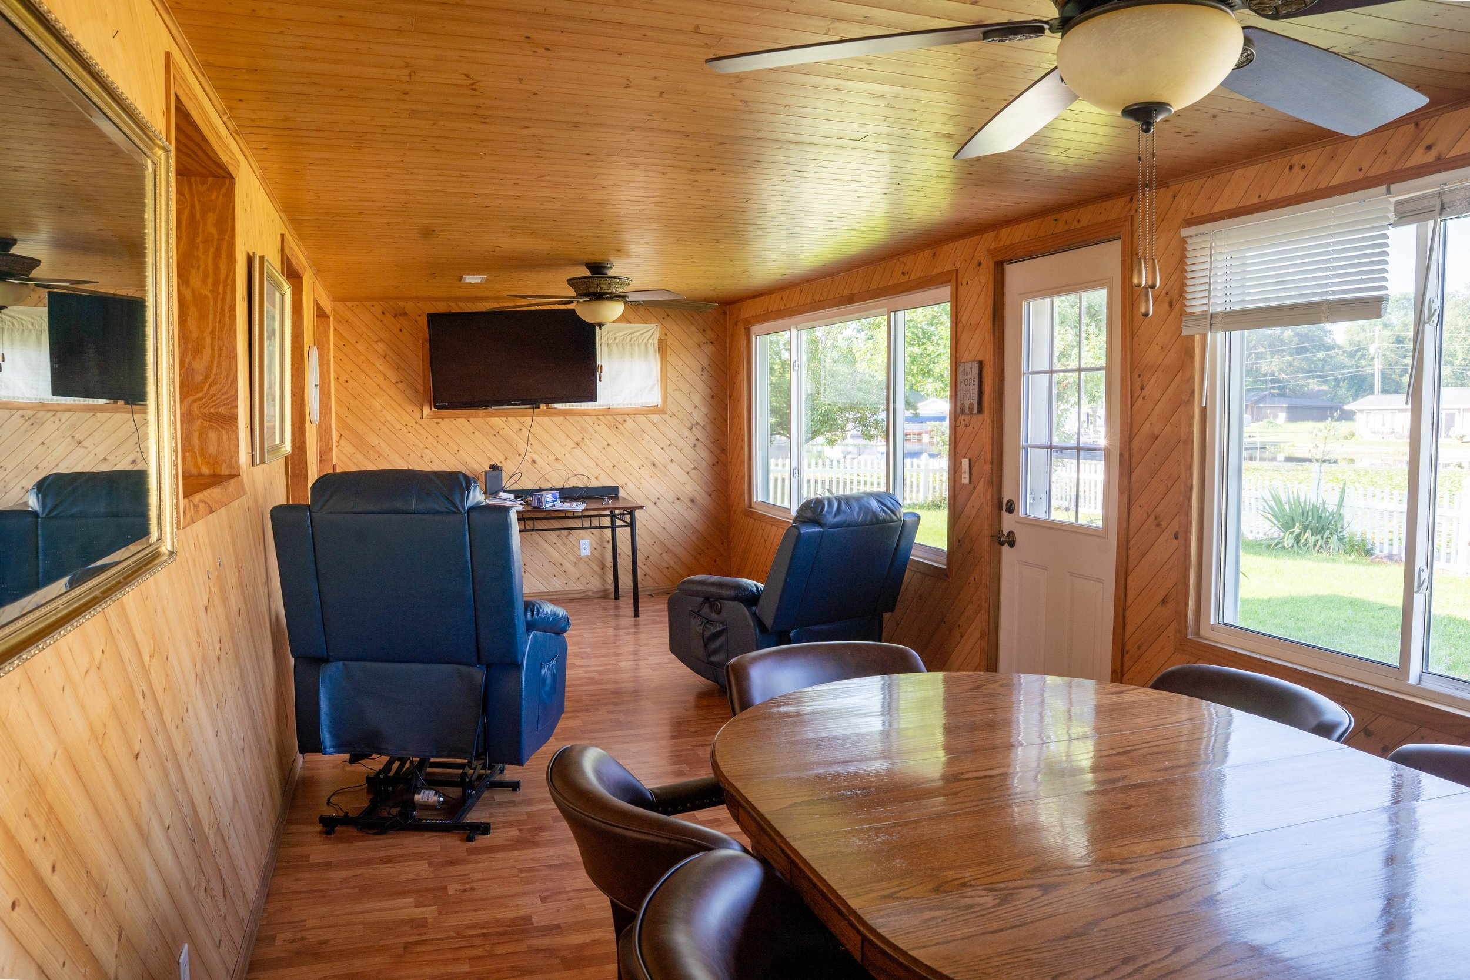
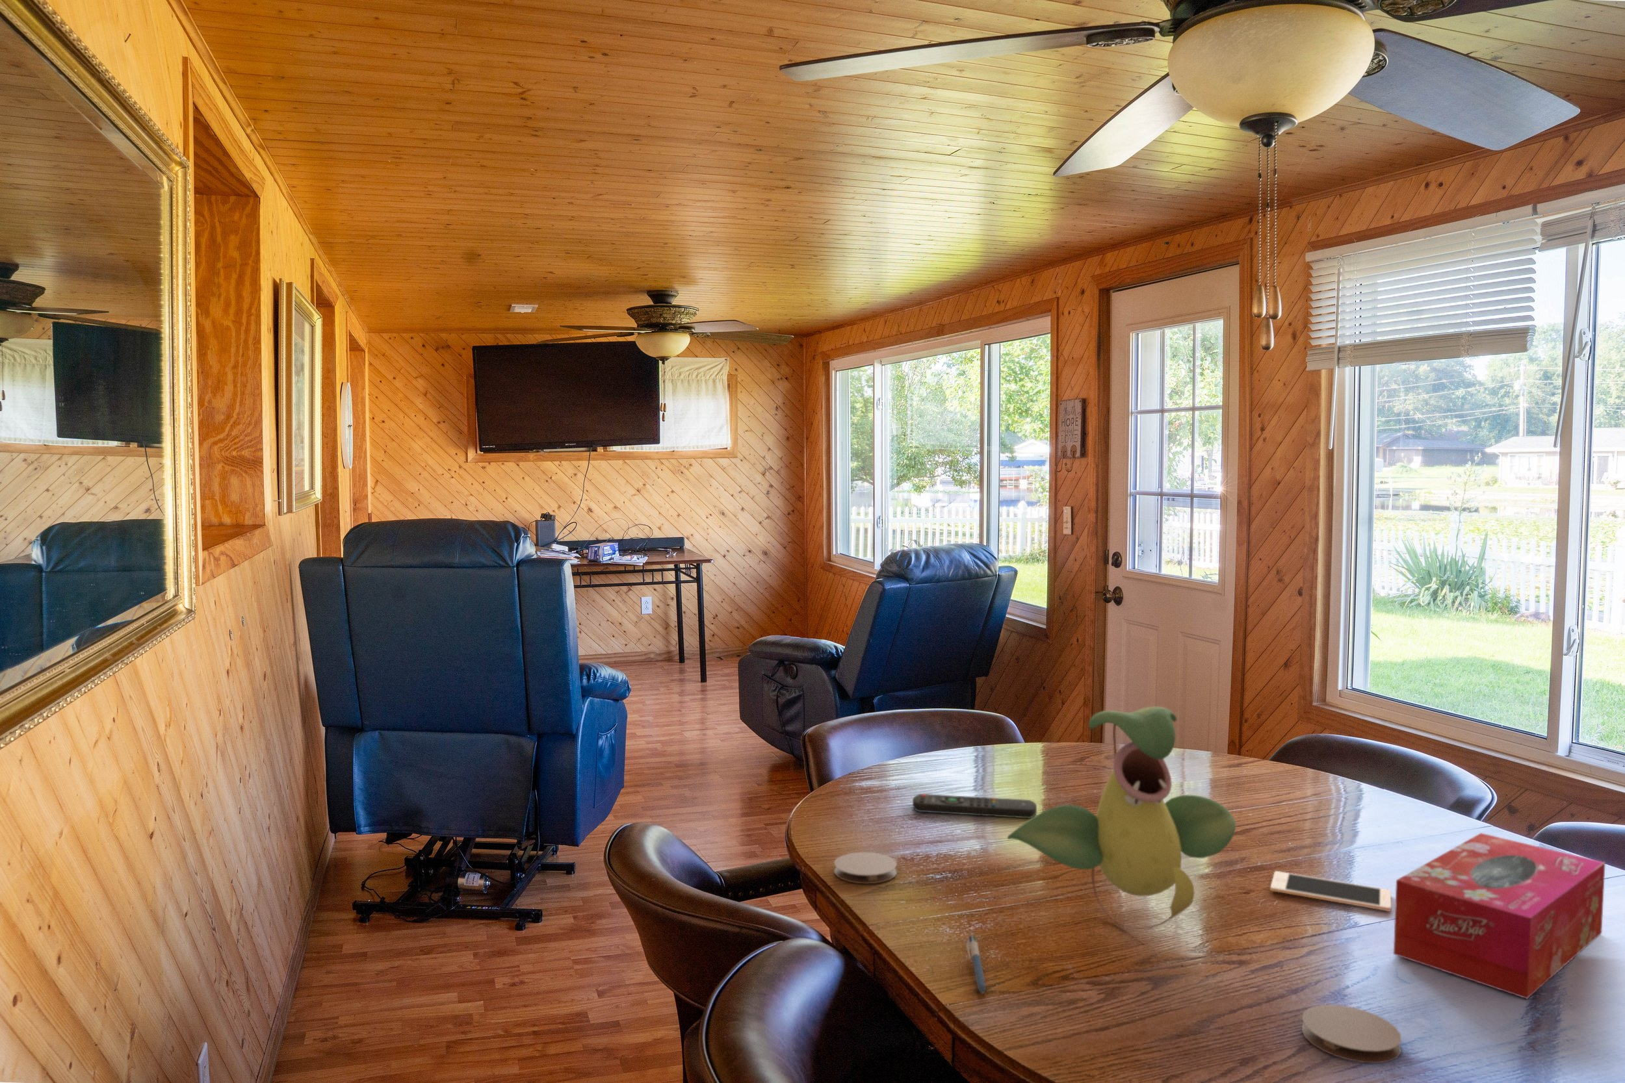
+ coaster [834,852,897,885]
+ plant [1007,706,1237,929]
+ pen [966,934,987,995]
+ remote control [912,793,1037,820]
+ tissue box [1393,833,1606,1000]
+ coaster [1301,1003,1403,1064]
+ cell phone [1270,870,1392,913]
